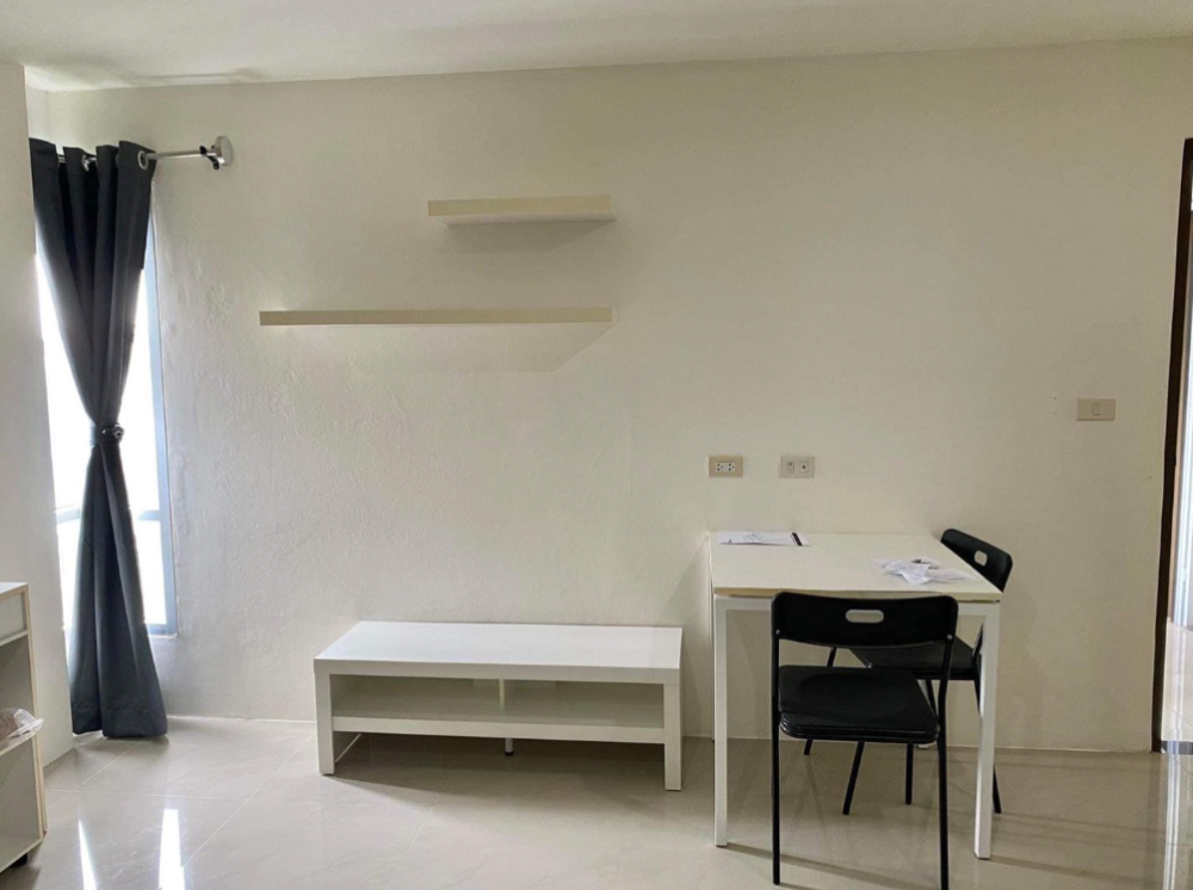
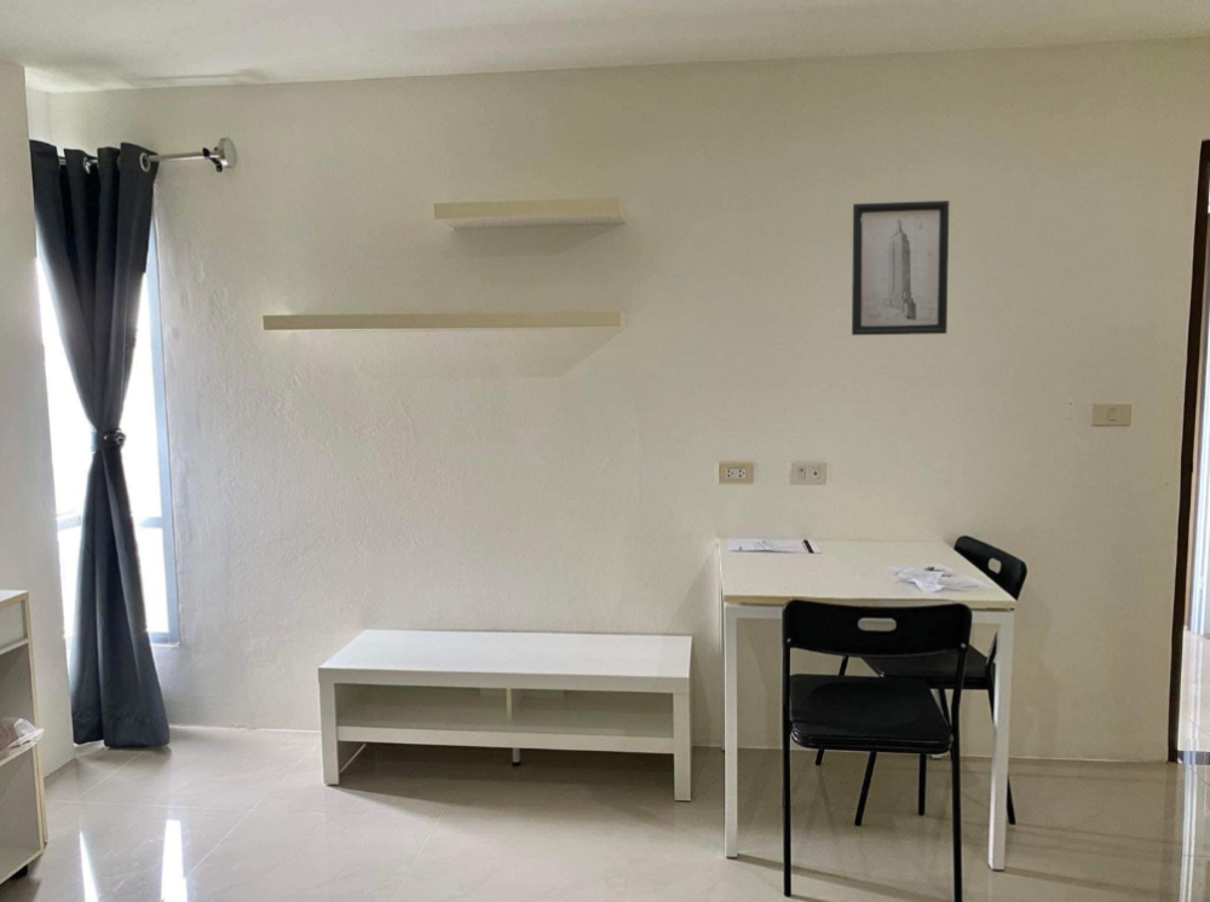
+ wall art [851,200,950,336]
